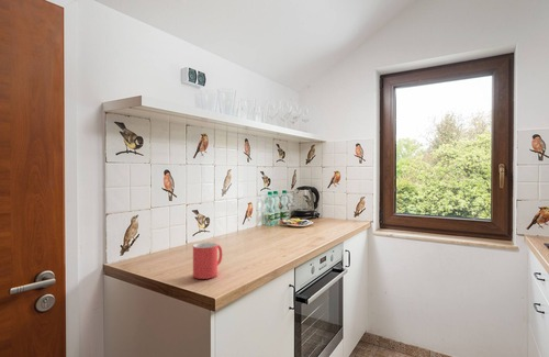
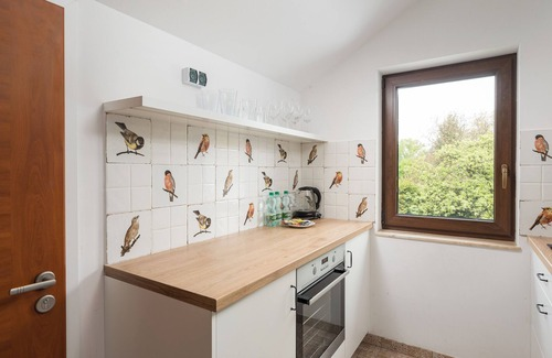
- mug [192,242,223,280]
